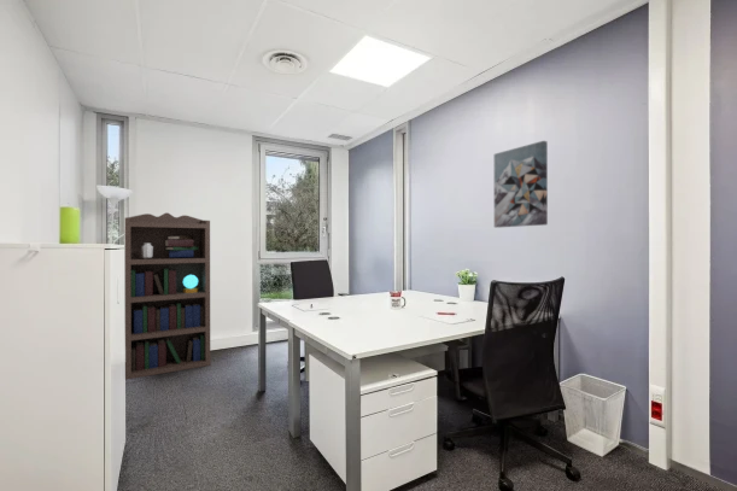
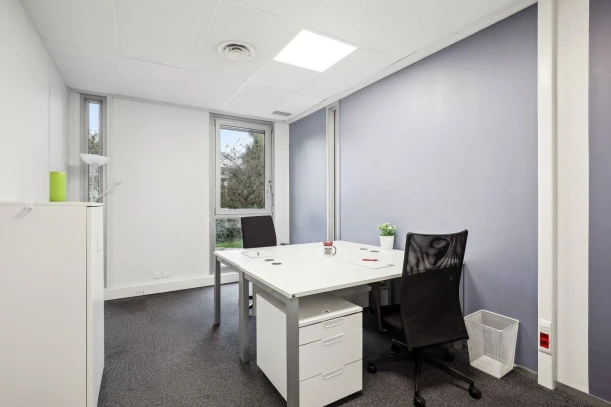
- bookshelf [124,211,211,381]
- wall art [493,140,549,229]
